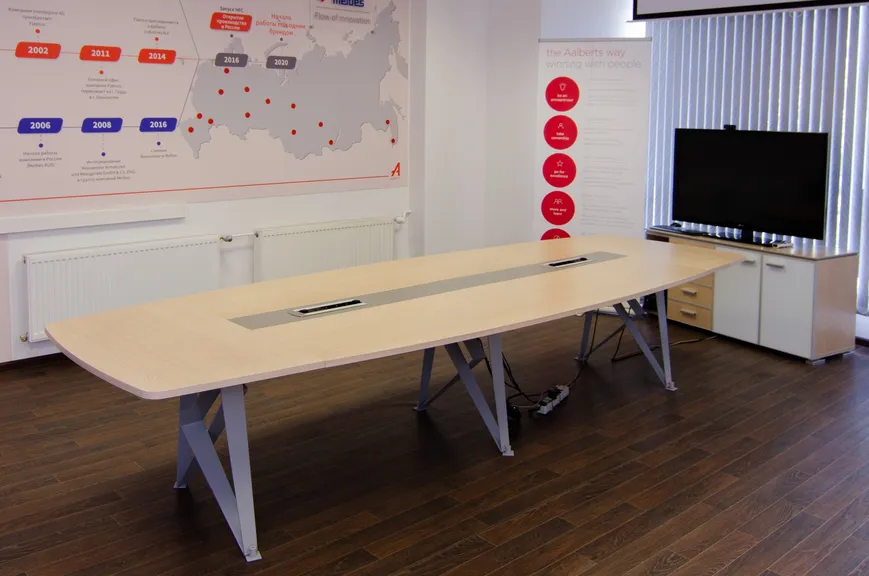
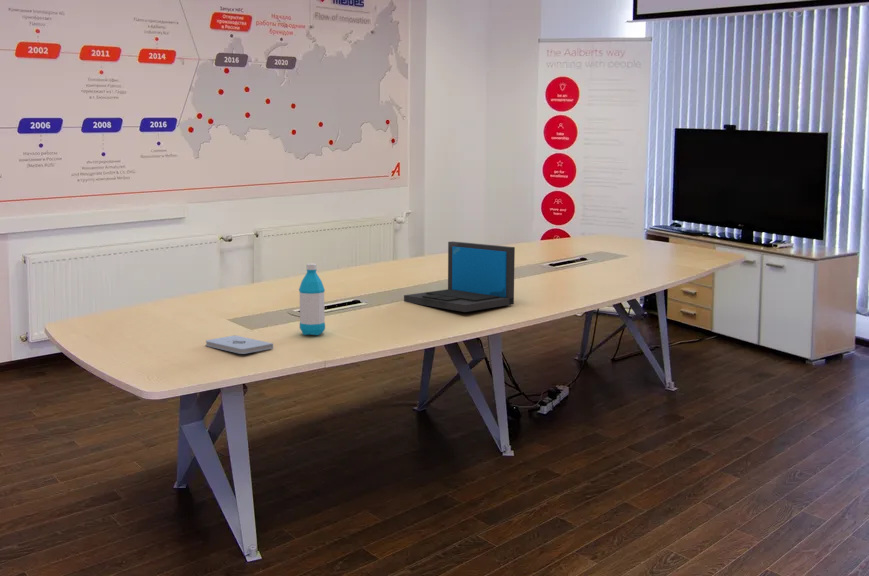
+ water bottle [298,263,326,336]
+ laptop [403,240,516,313]
+ notepad [205,334,274,355]
